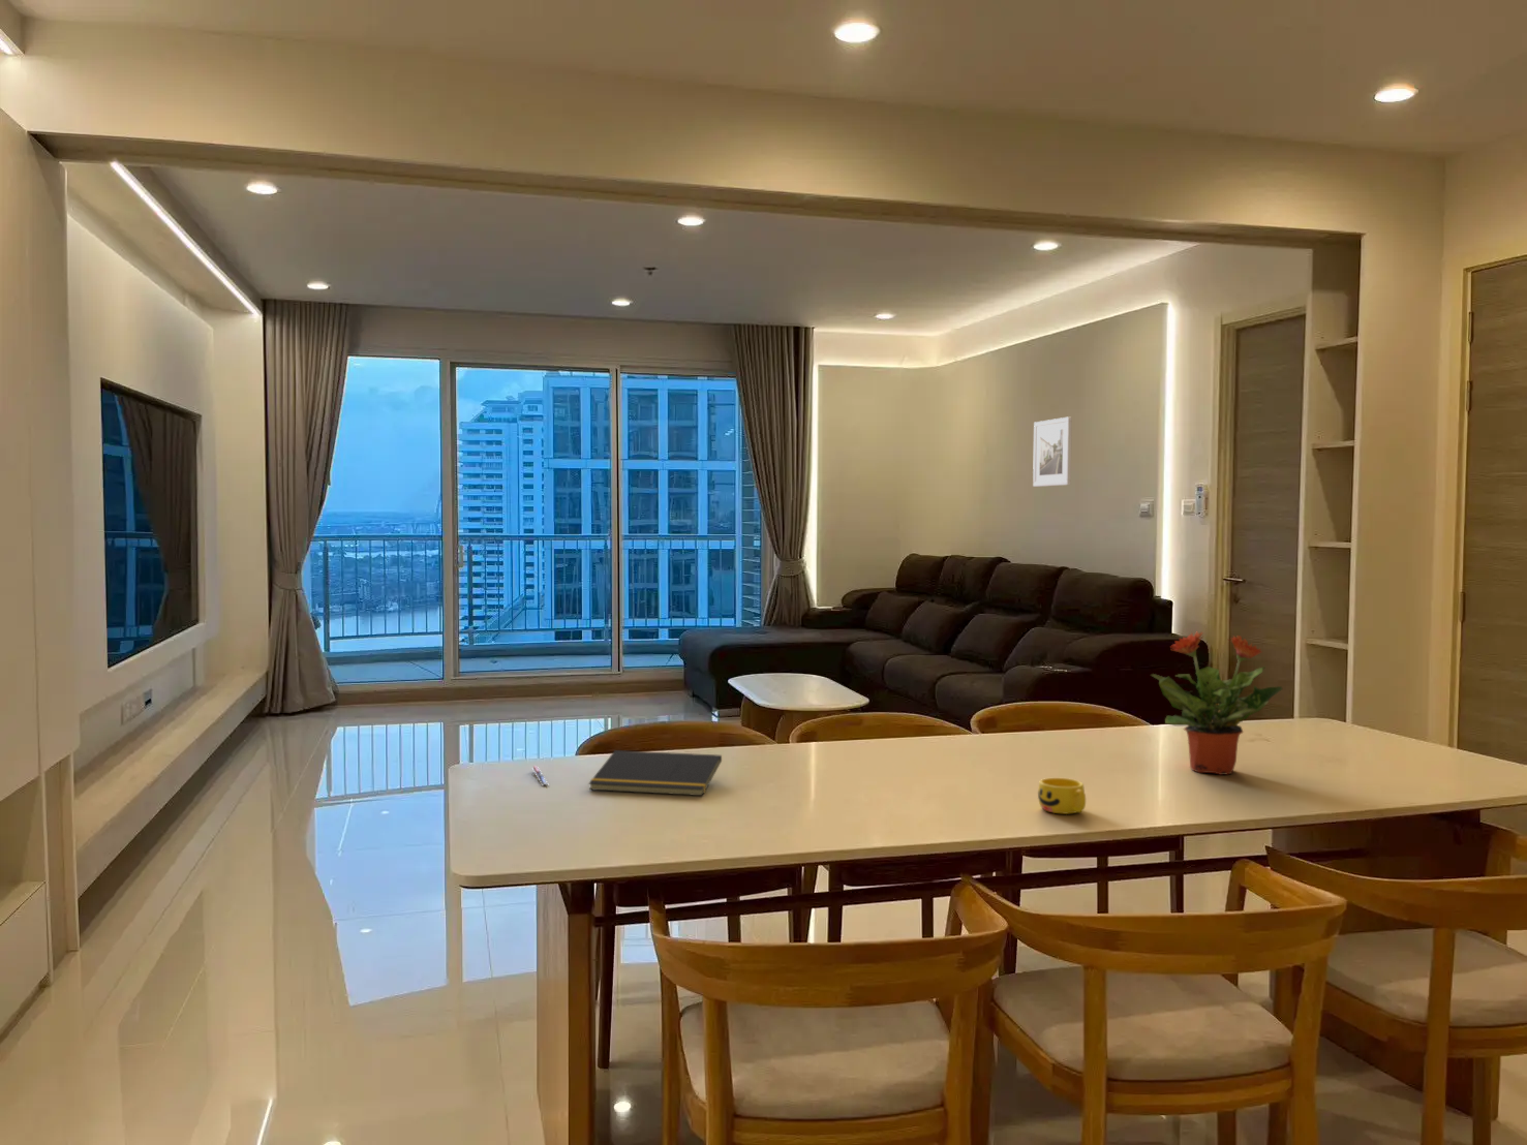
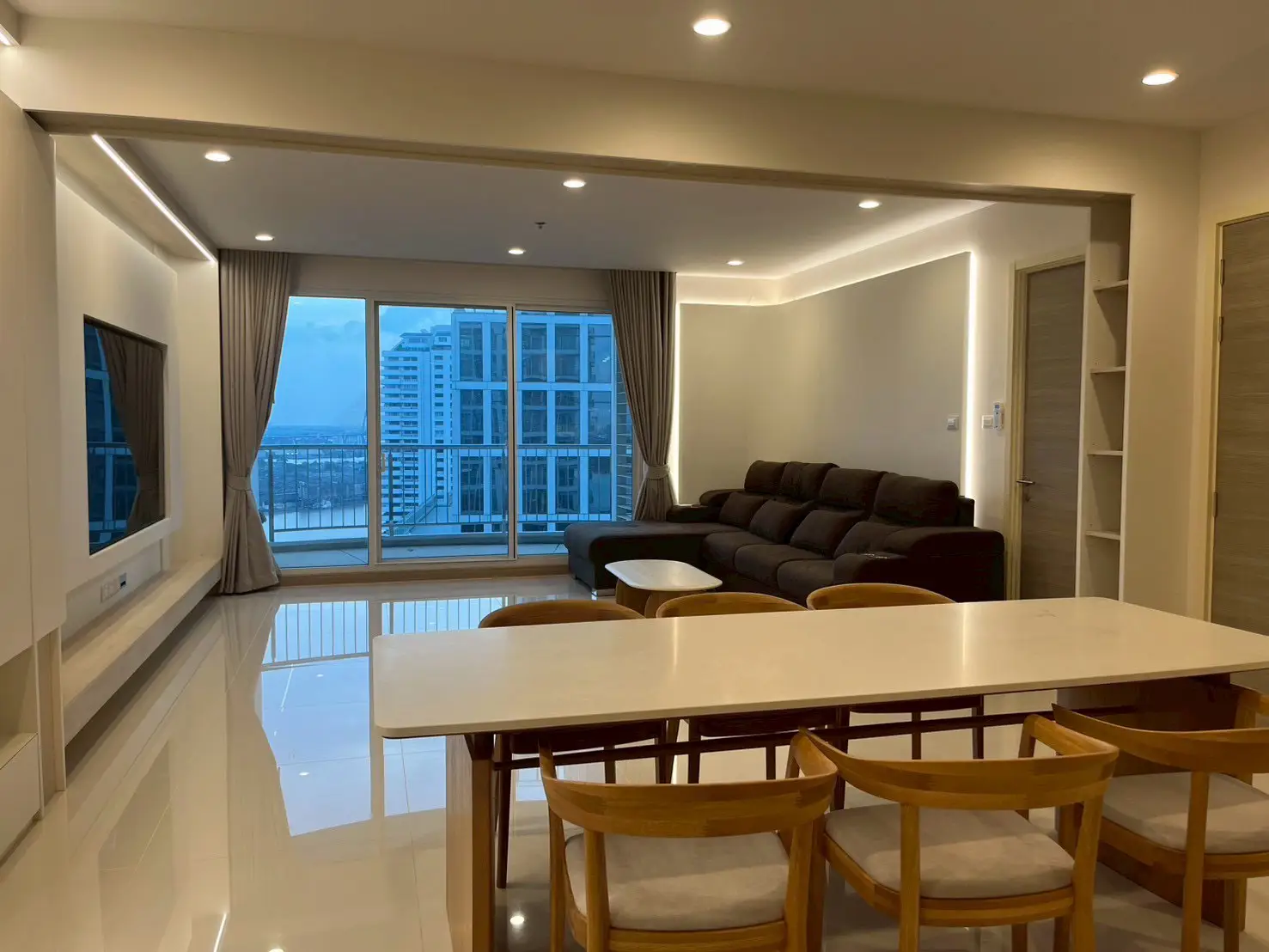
- cup [1037,777,1087,815]
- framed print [1031,415,1073,488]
- pen [531,765,549,787]
- potted plant [1149,630,1283,776]
- notepad [587,749,723,796]
